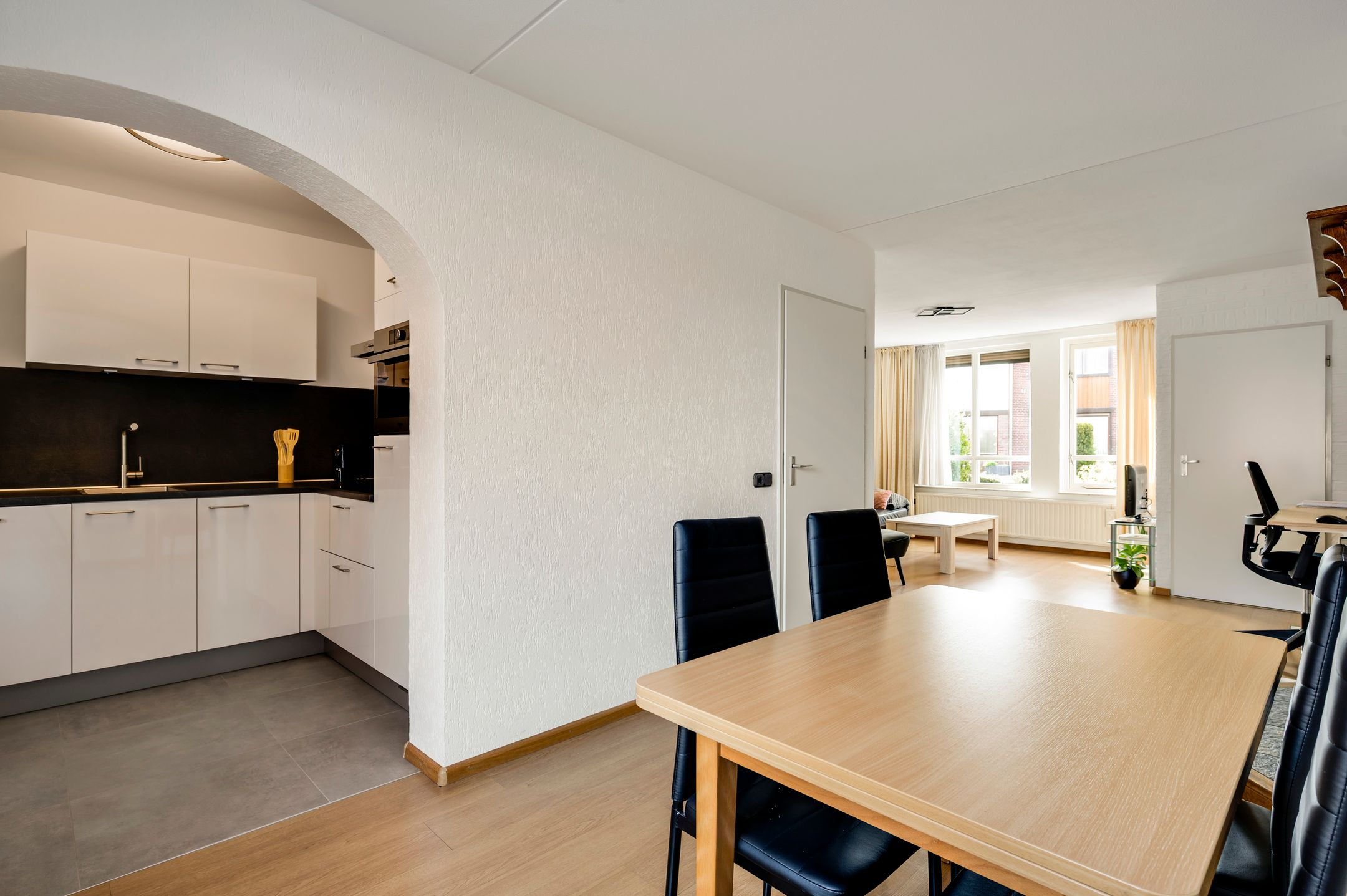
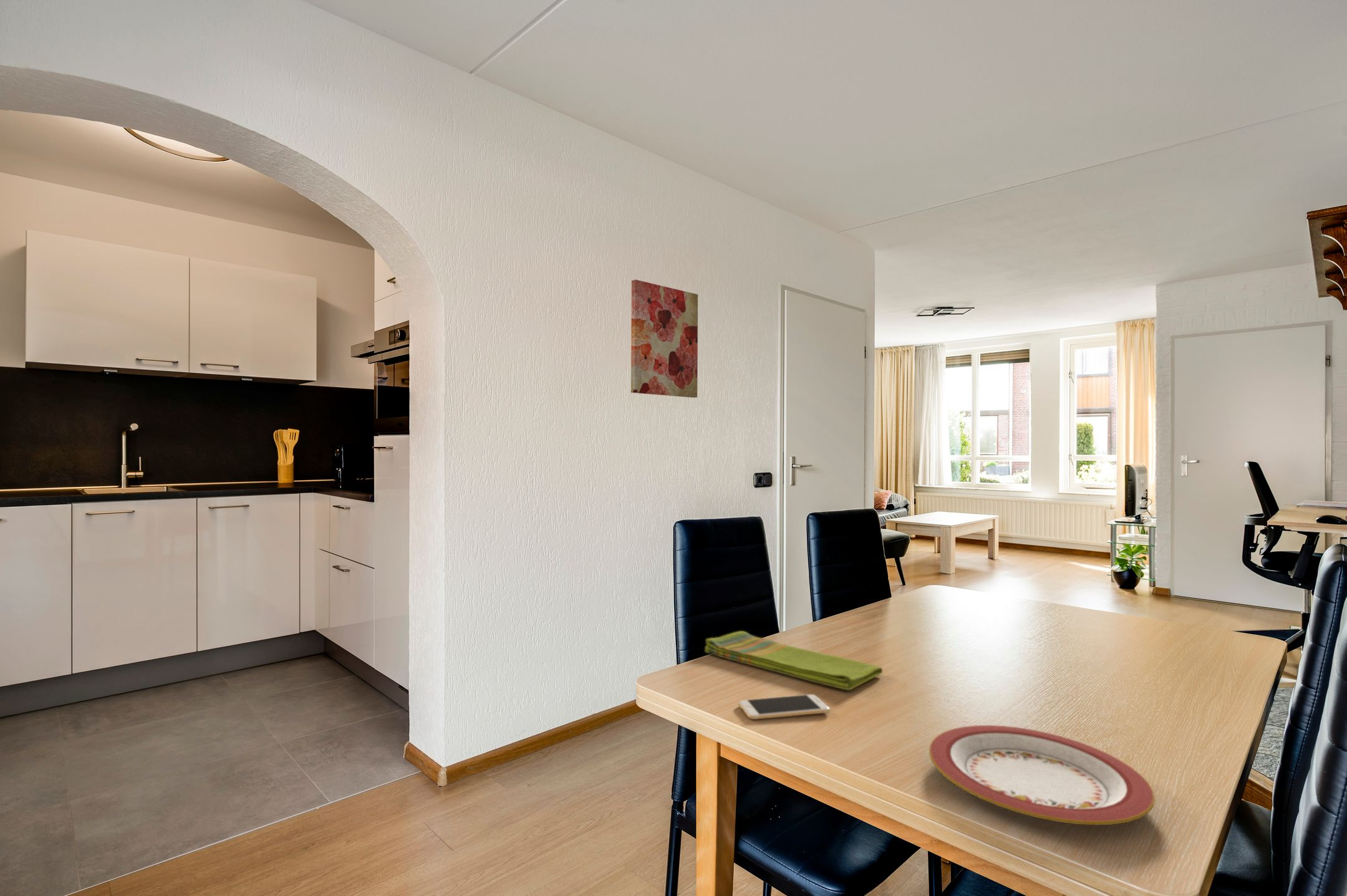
+ smartphone [738,694,831,720]
+ plate [929,725,1156,826]
+ wall art [630,279,698,398]
+ dish towel [704,630,883,691]
